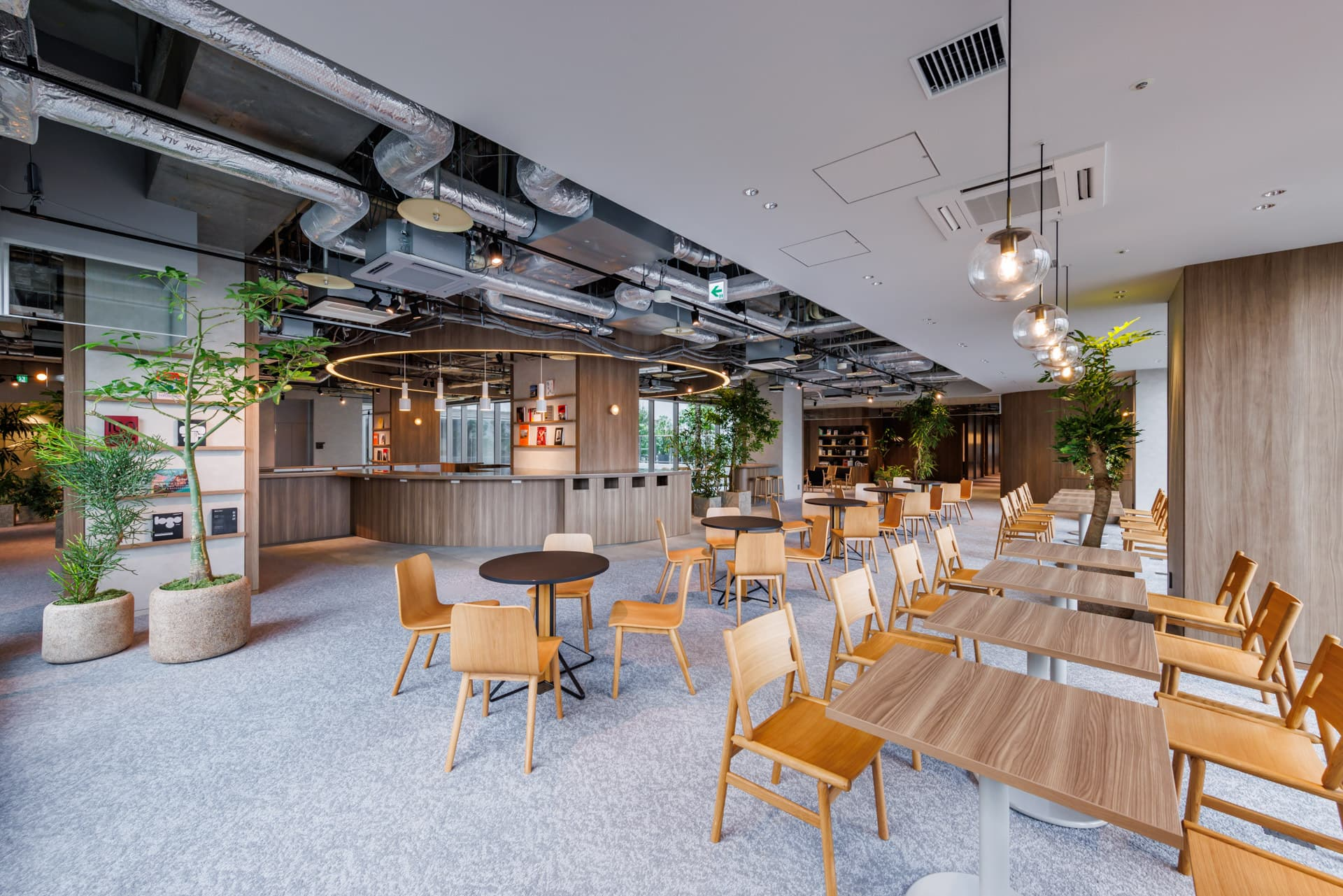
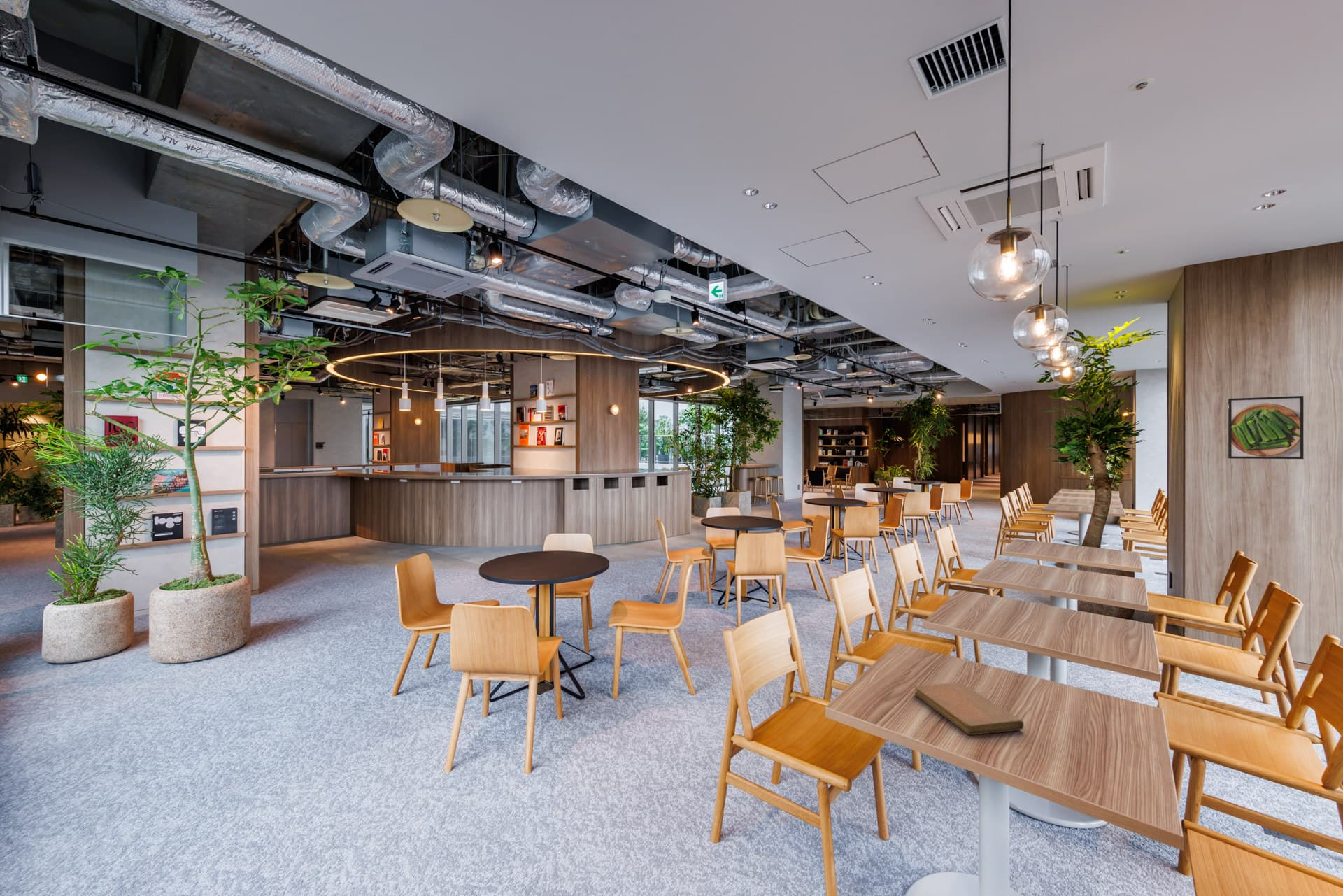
+ notebook [914,682,1025,736]
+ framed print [1228,395,1305,460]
